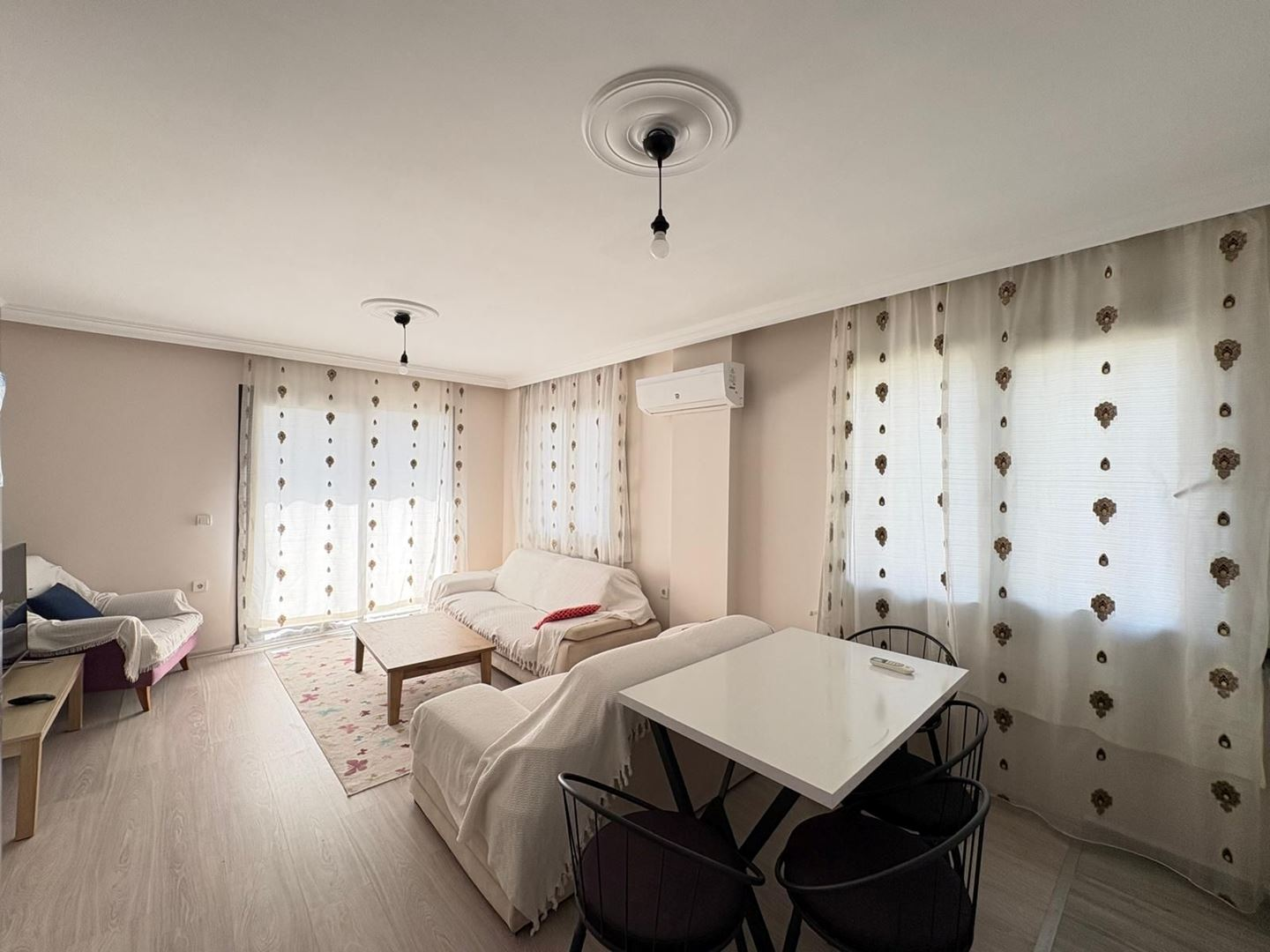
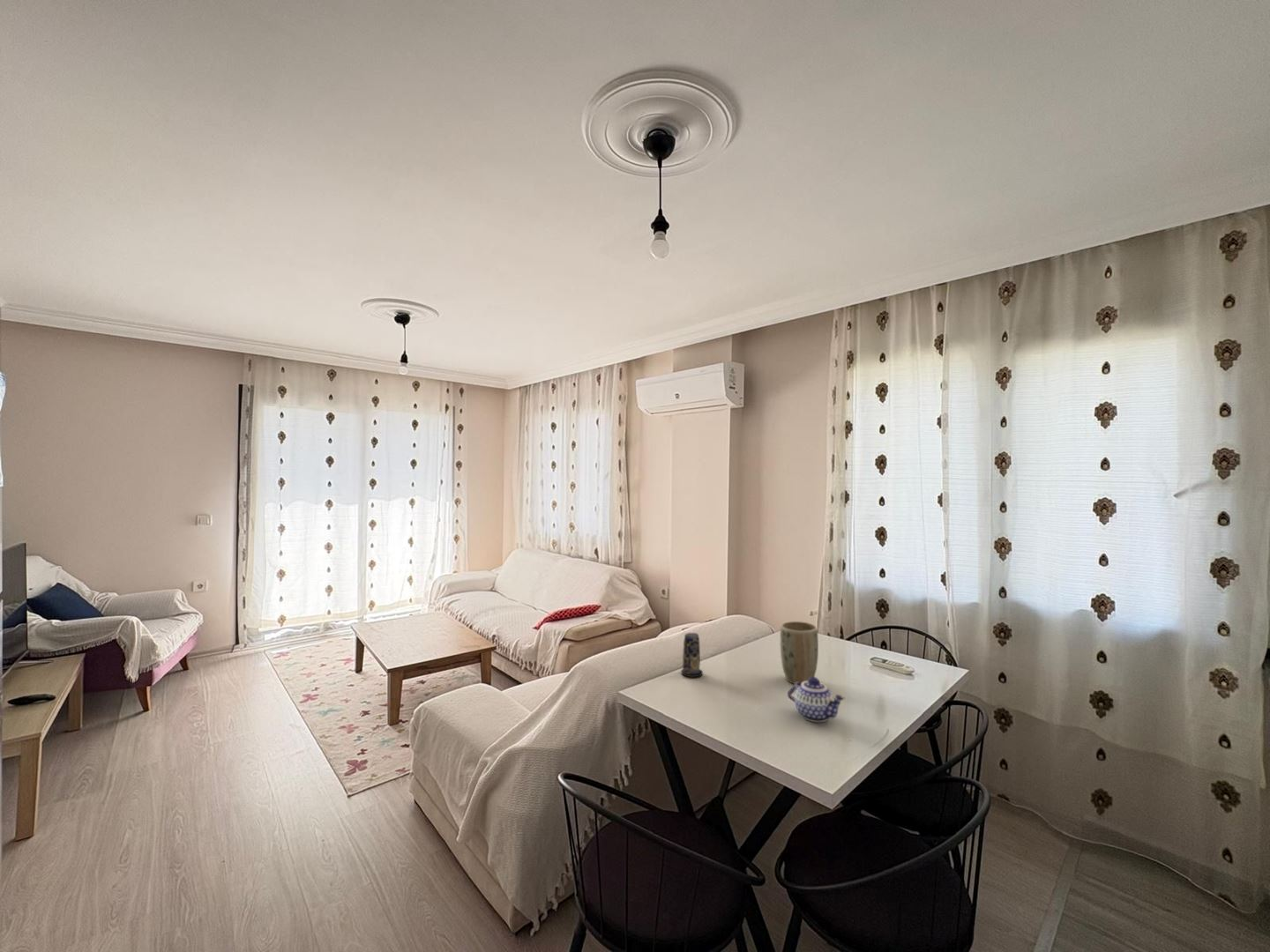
+ plant pot [780,621,819,685]
+ teapot [787,676,846,723]
+ candle [680,632,704,678]
